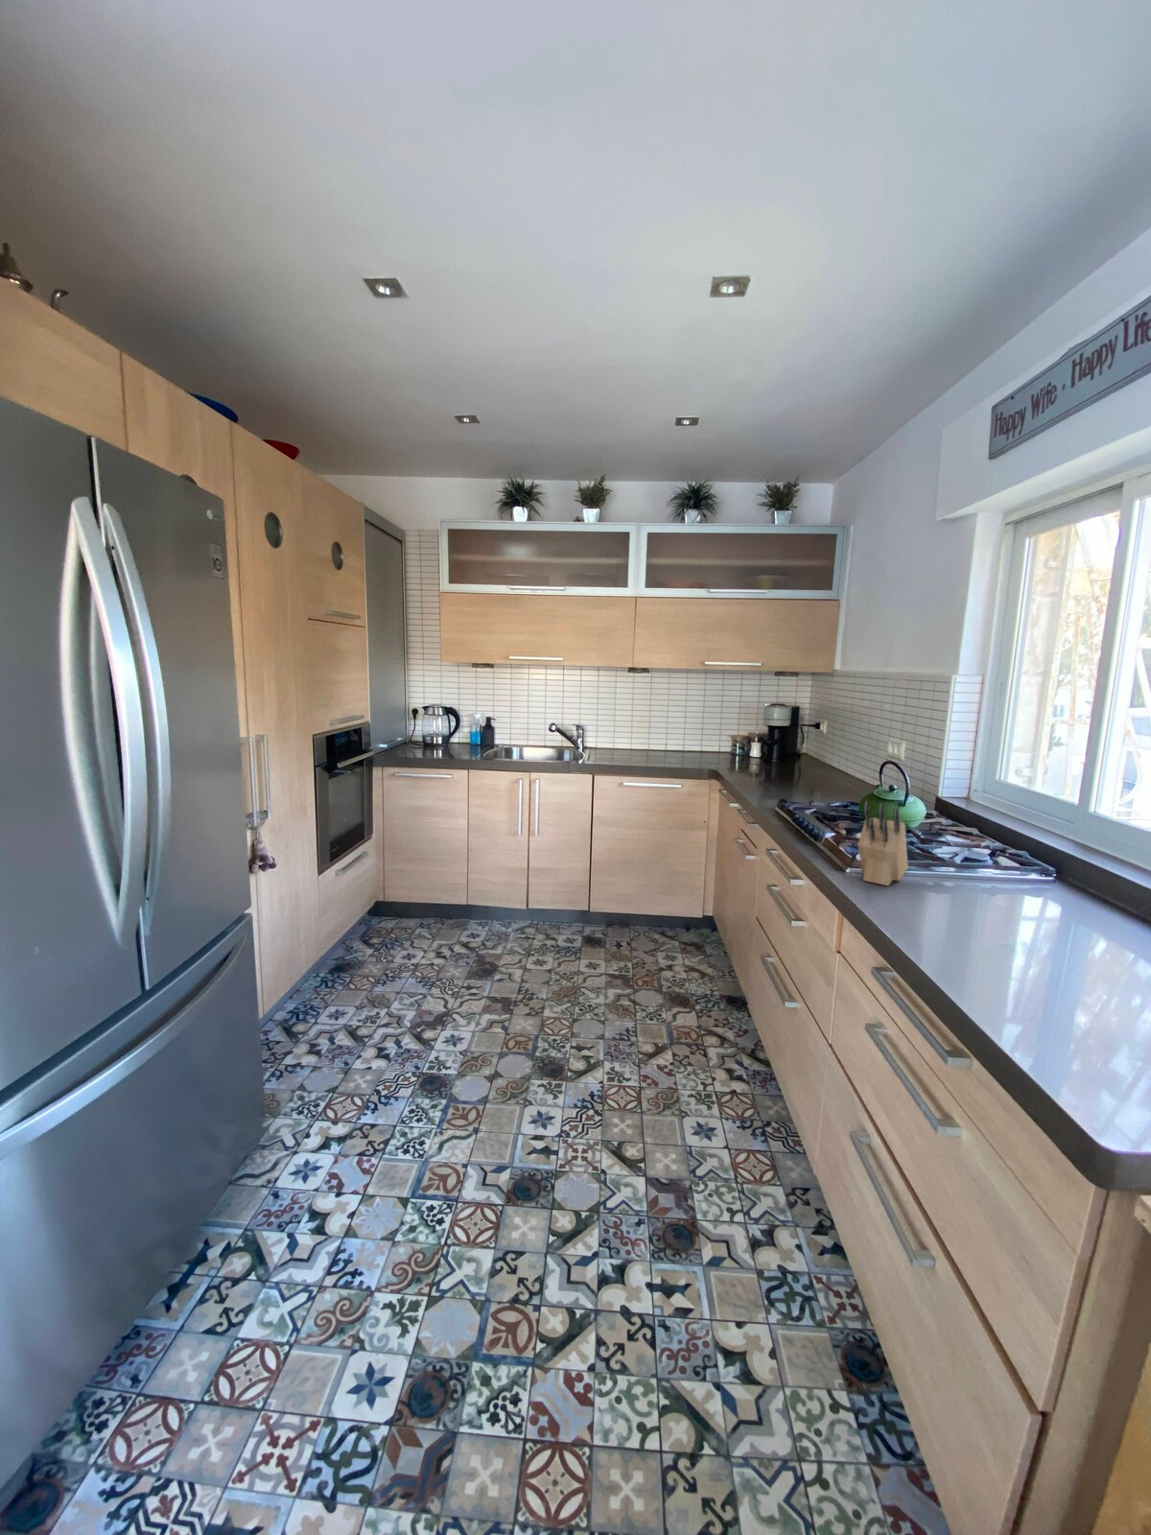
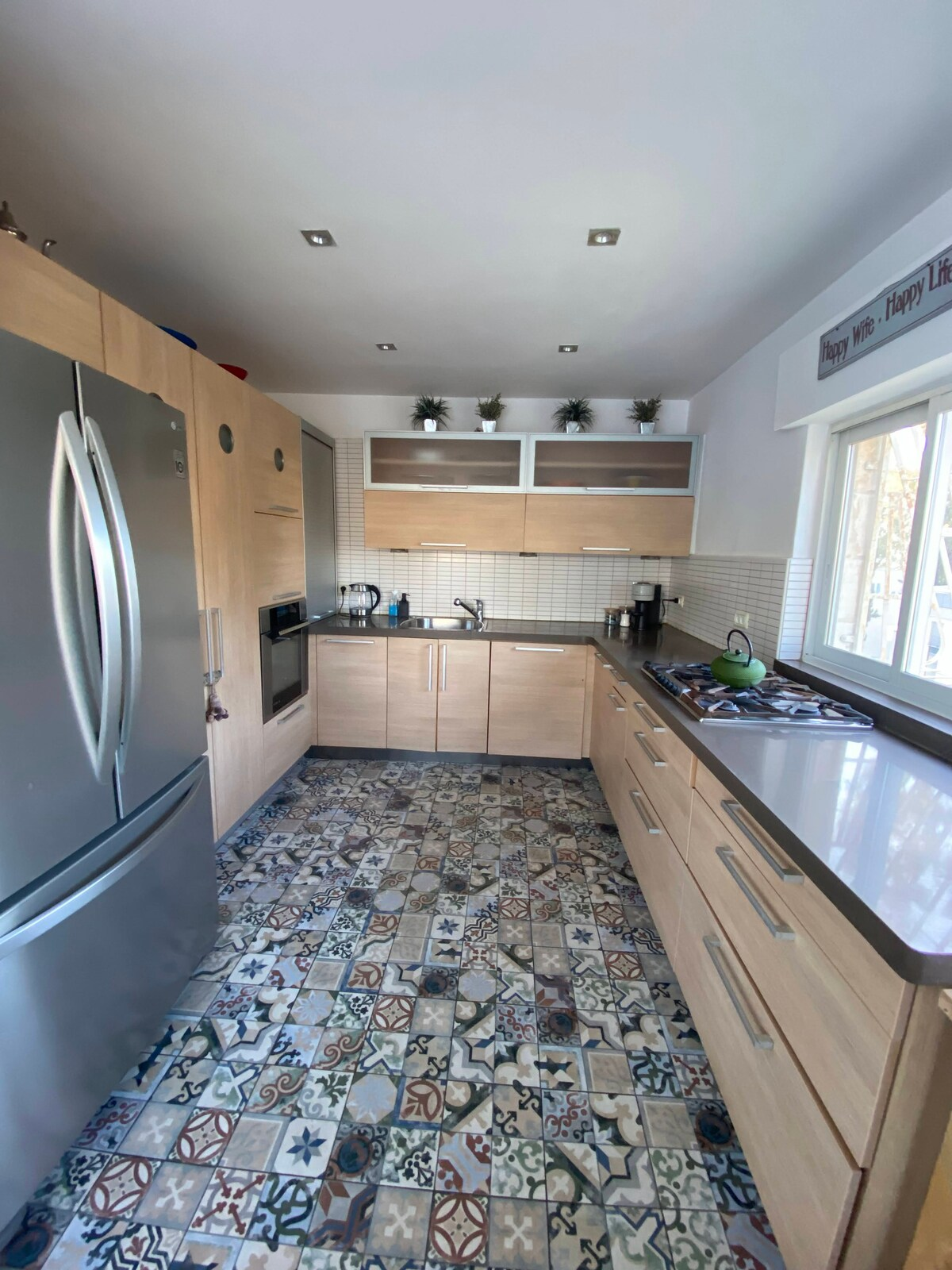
- knife block [856,800,909,886]
